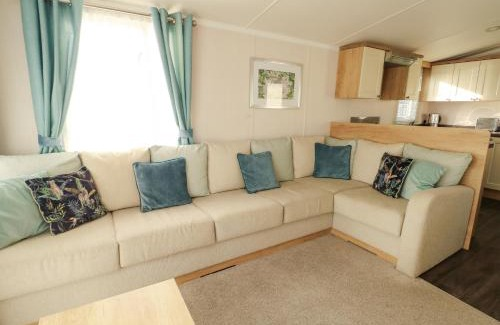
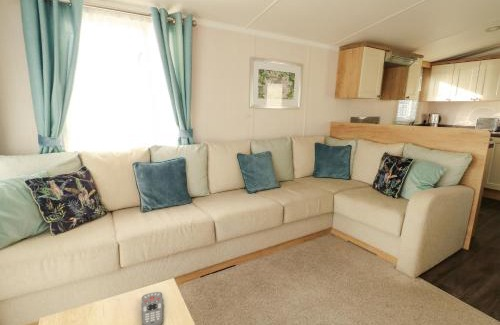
+ remote control [140,291,164,325]
